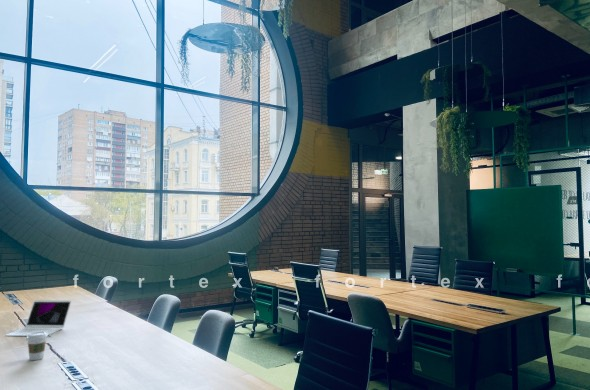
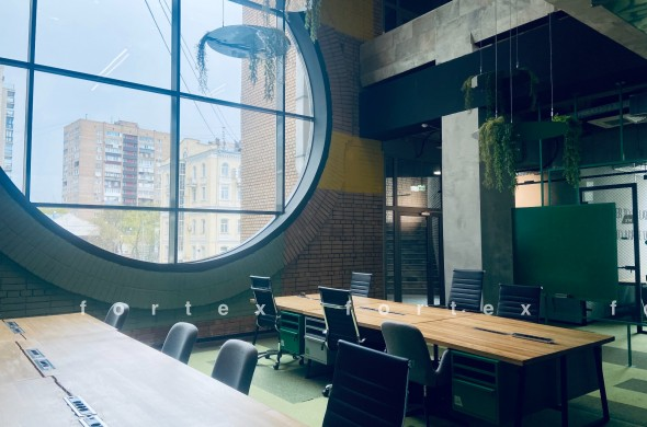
- coffee cup [25,332,49,361]
- laptop [4,300,72,337]
